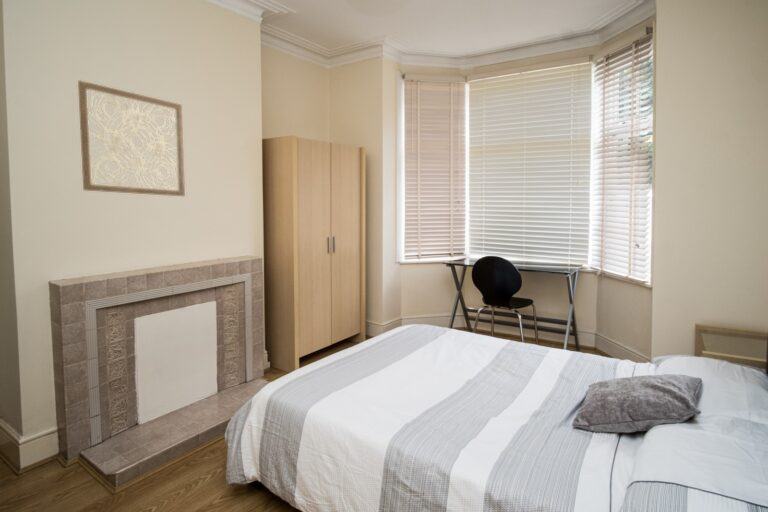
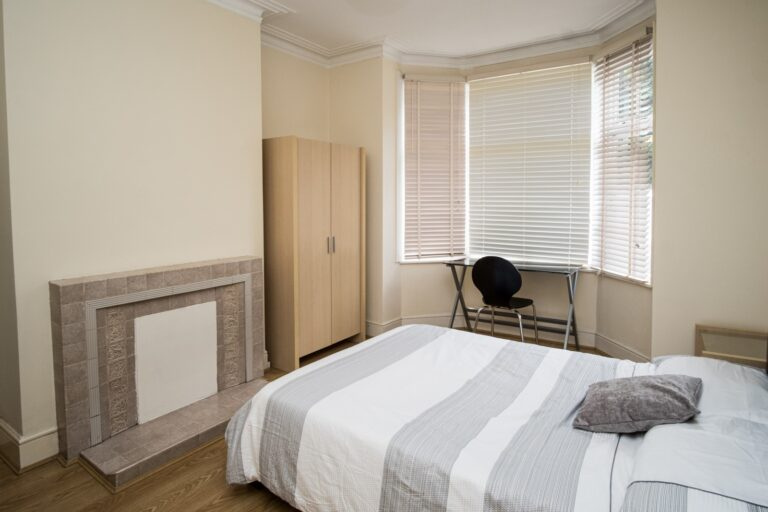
- wall art [77,79,186,197]
